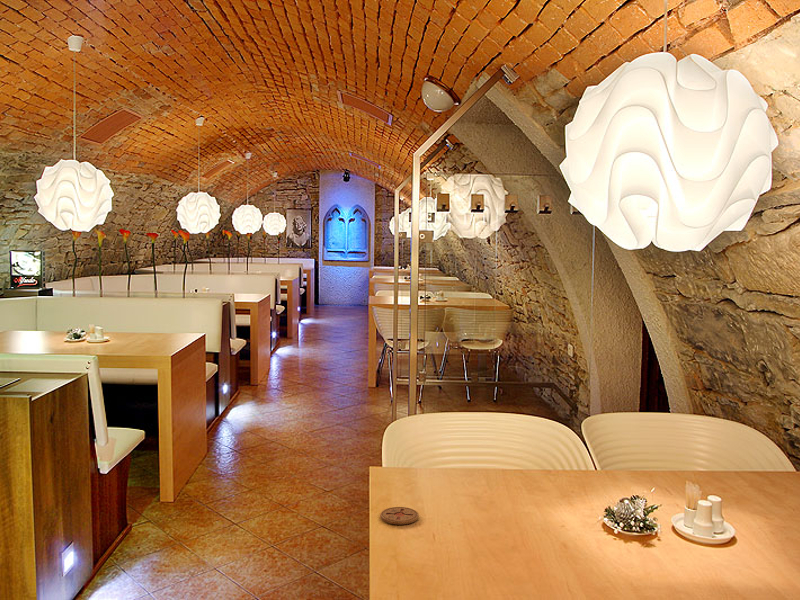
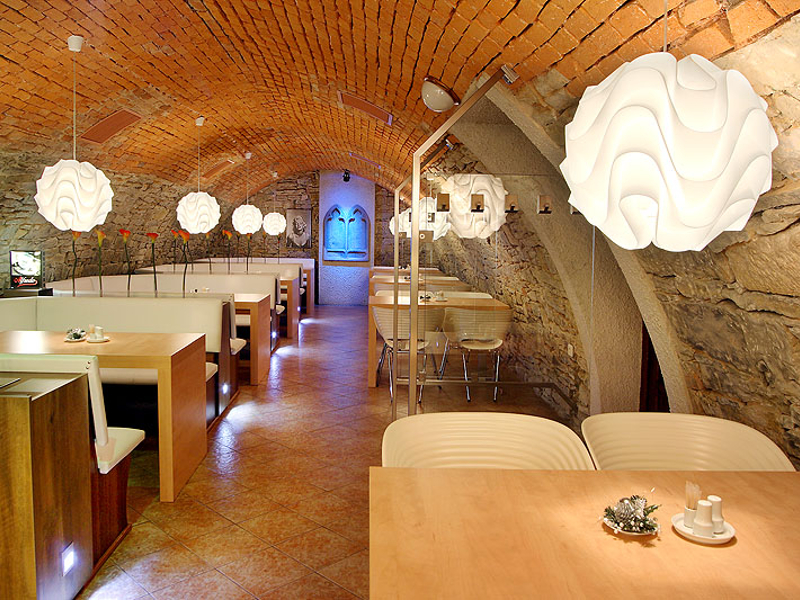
- coaster [379,506,420,526]
